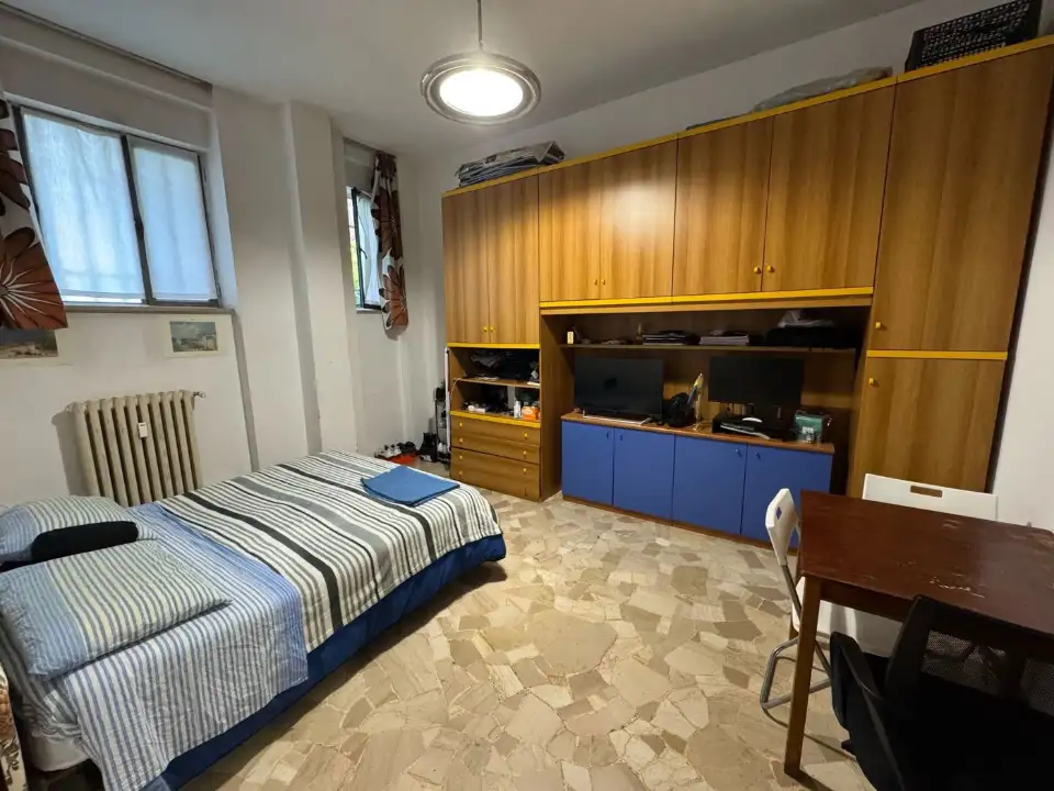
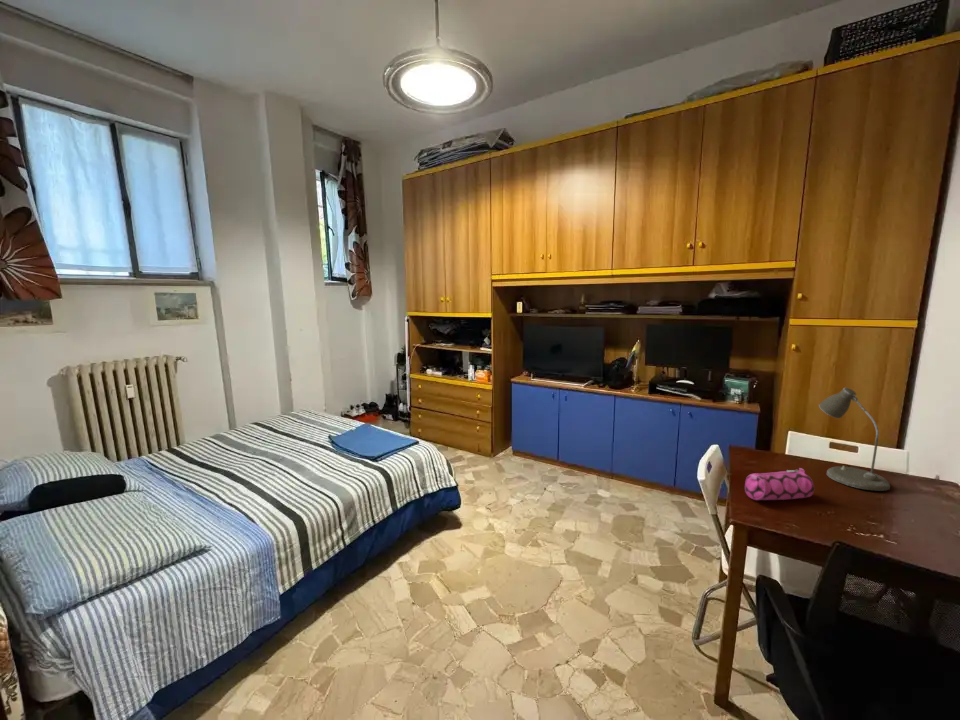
+ desk lamp [818,387,891,492]
+ pencil case [744,467,815,501]
